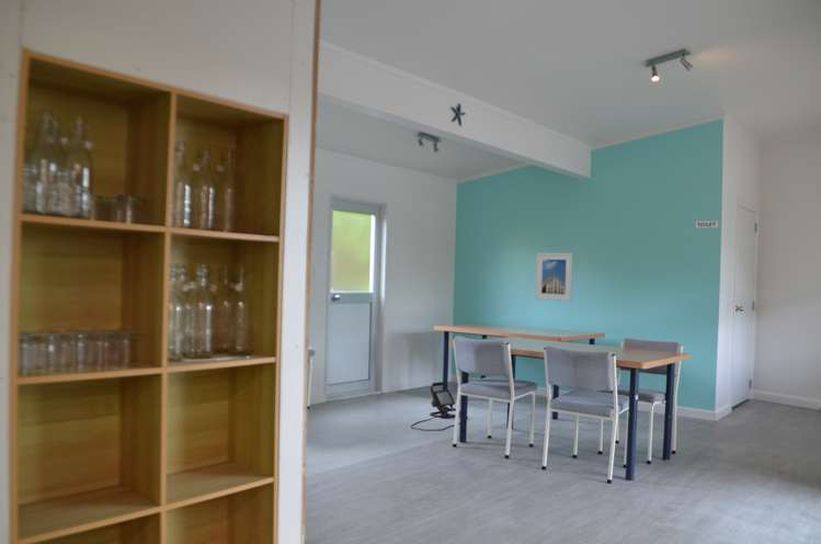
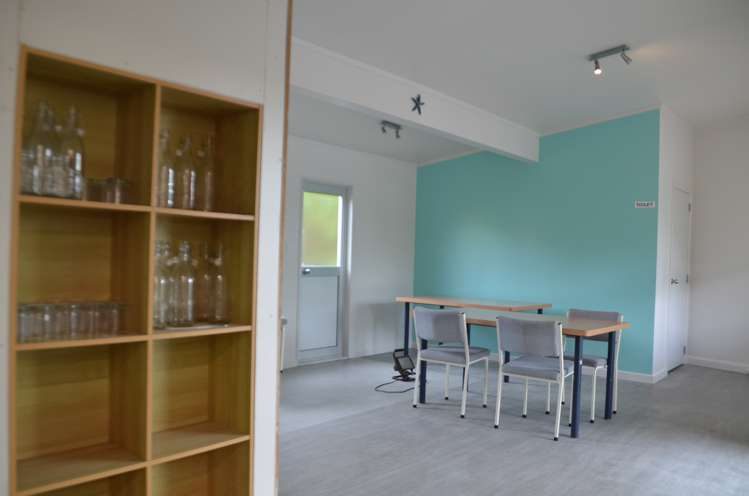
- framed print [535,252,574,303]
